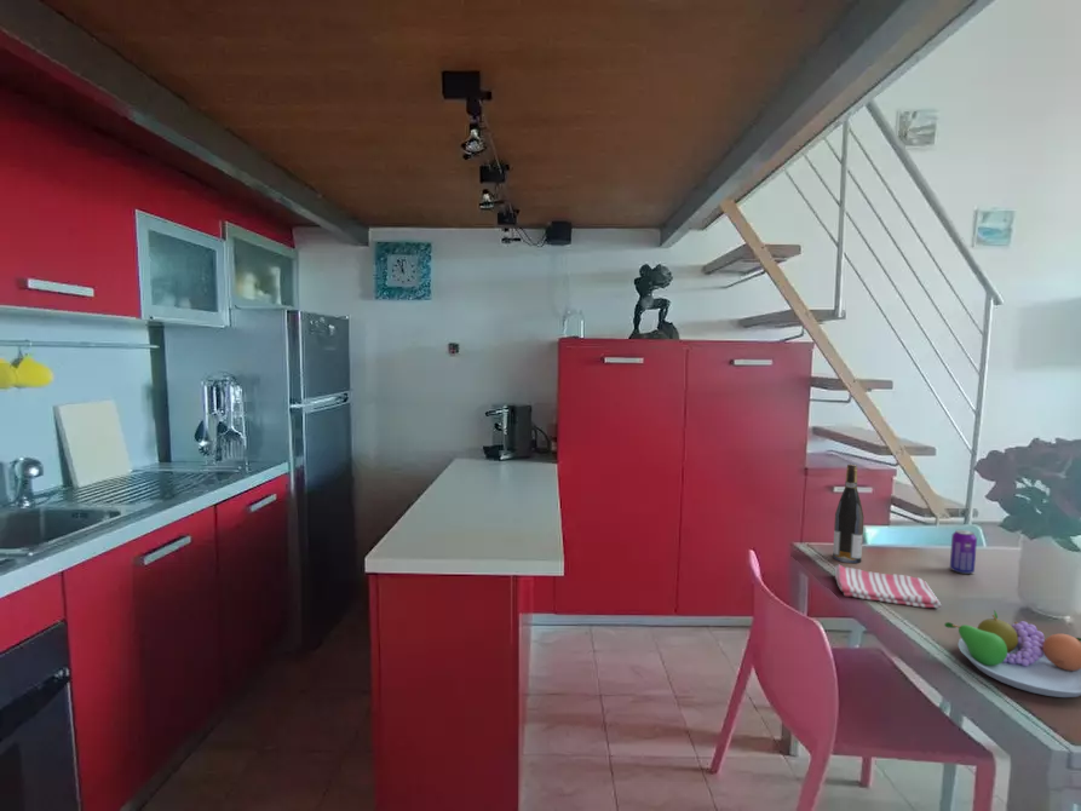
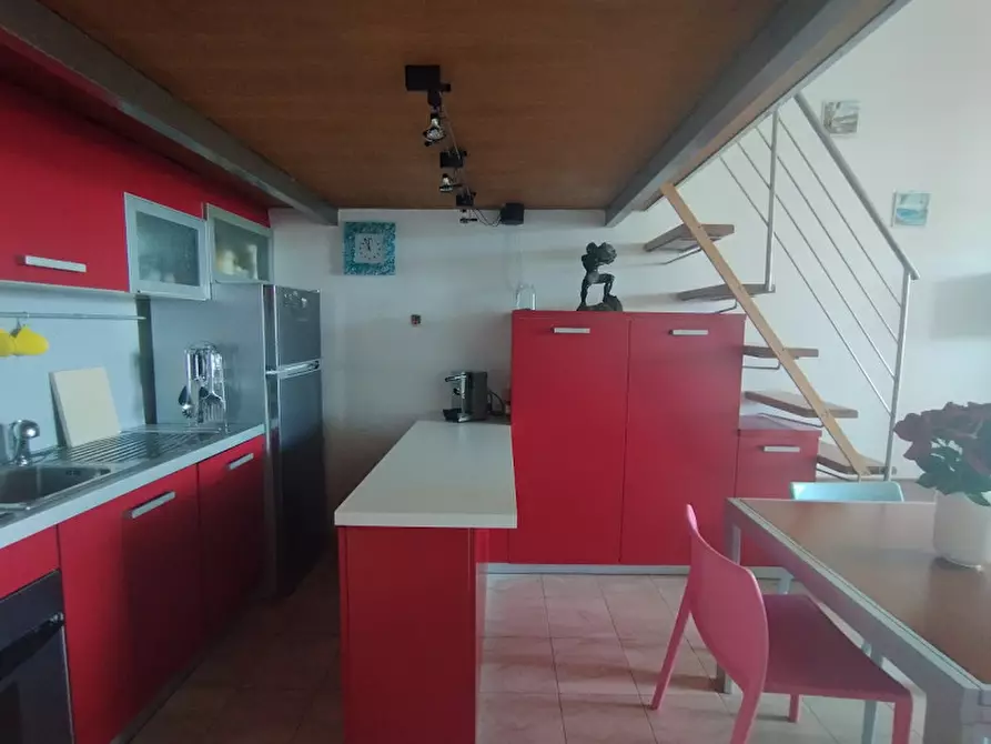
- fruit bowl [943,609,1081,698]
- dish towel [834,563,942,609]
- wine bottle [832,464,864,564]
- beverage can [949,529,978,575]
